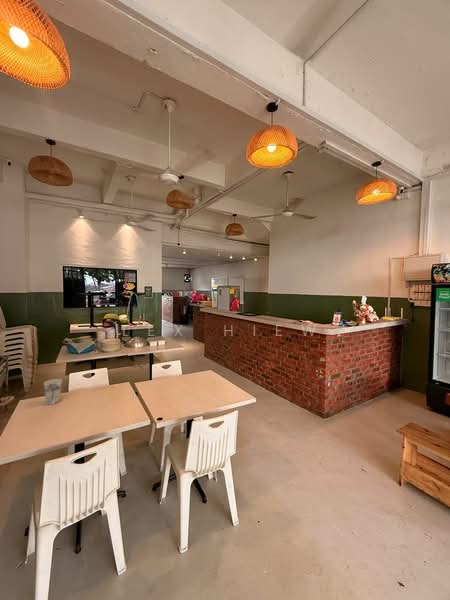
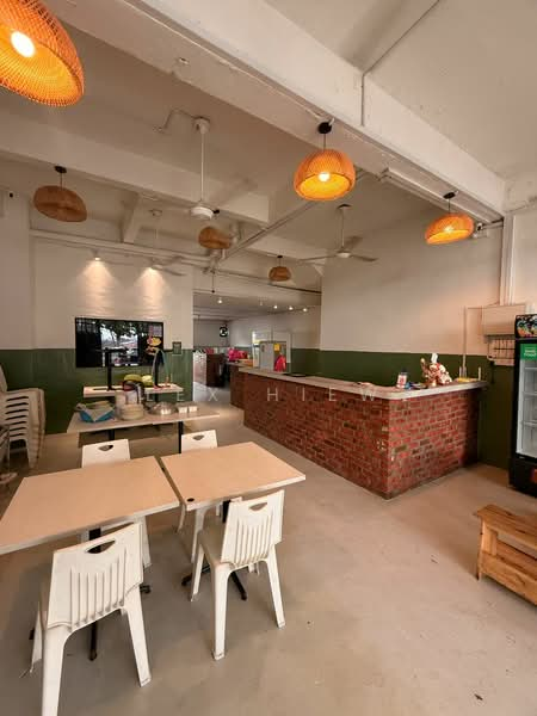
- cup [43,378,63,405]
